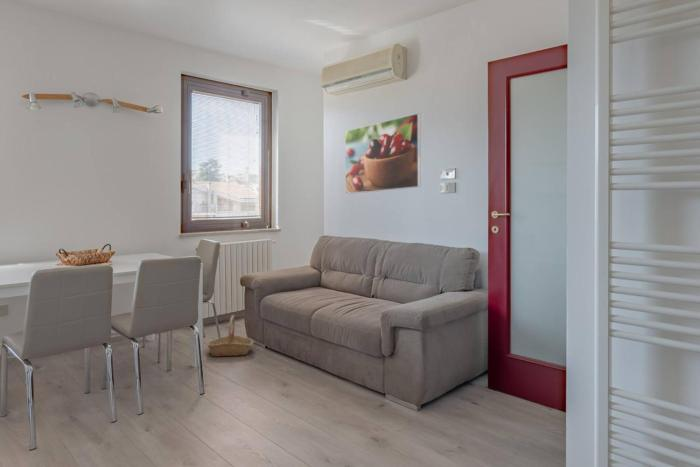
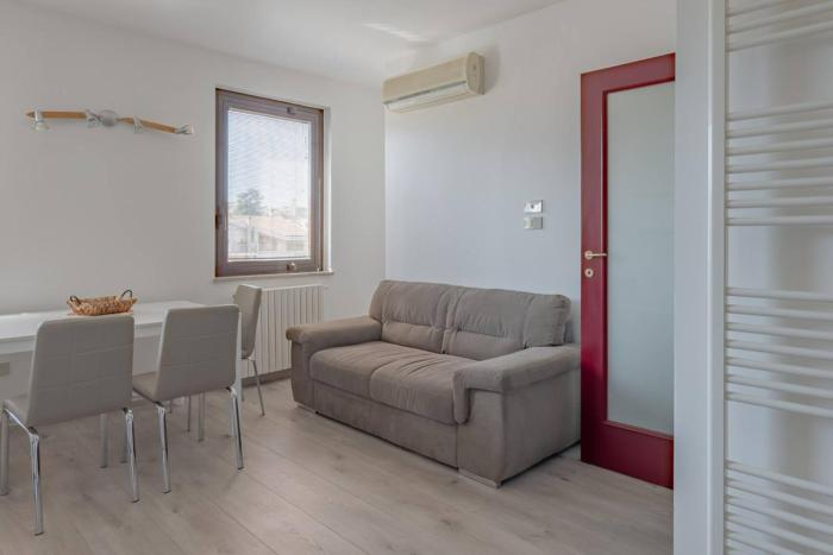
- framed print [344,112,422,195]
- basket [206,314,254,357]
